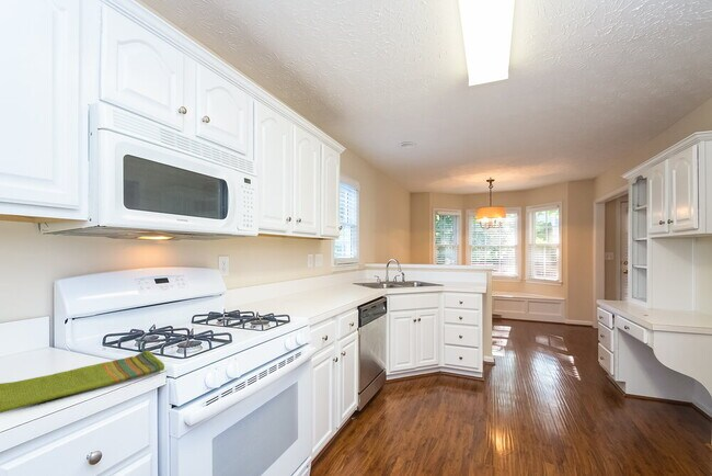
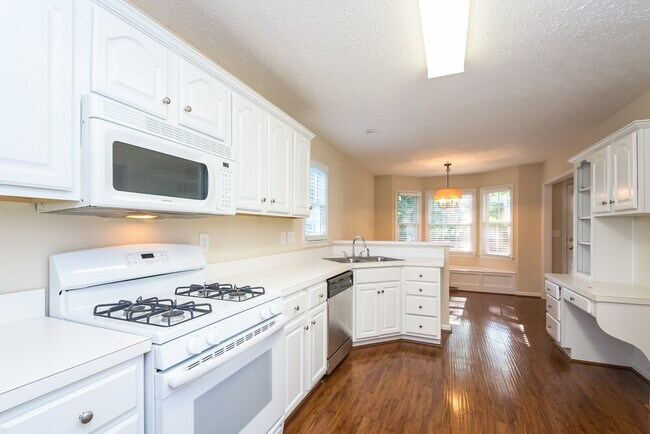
- dish towel [0,350,165,415]
